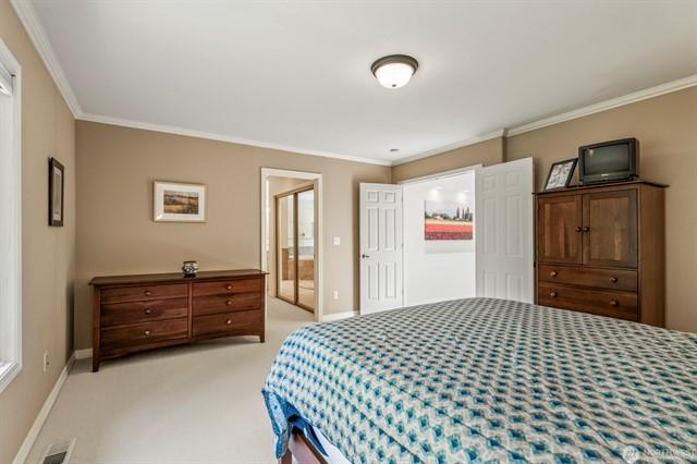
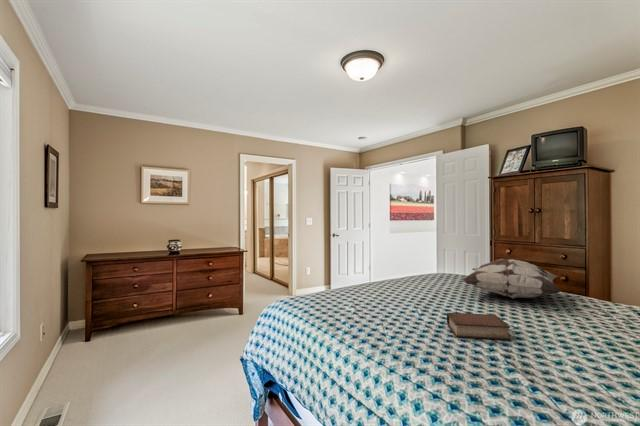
+ decorative pillow [462,258,562,300]
+ book [446,312,511,341]
